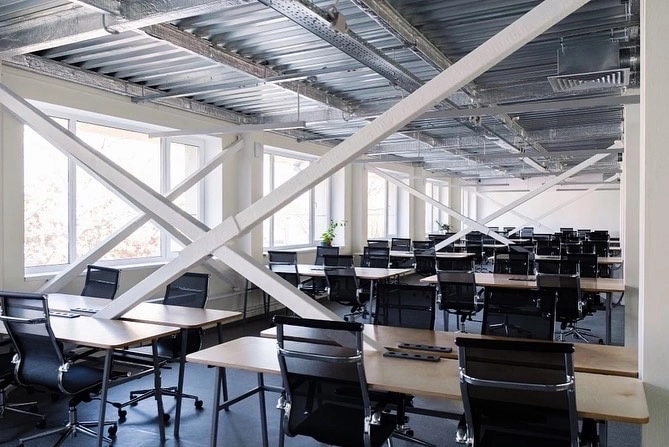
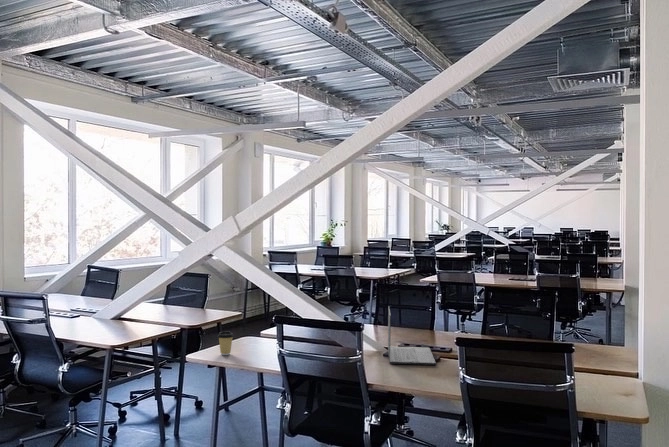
+ laptop [387,305,437,366]
+ coffee cup [217,330,235,356]
